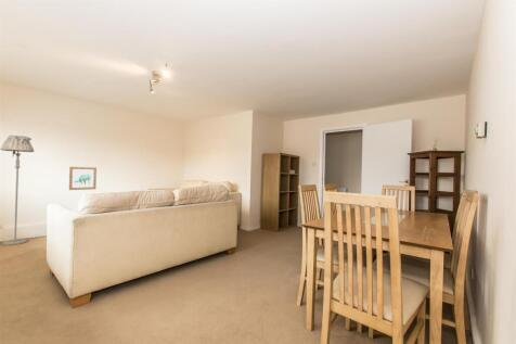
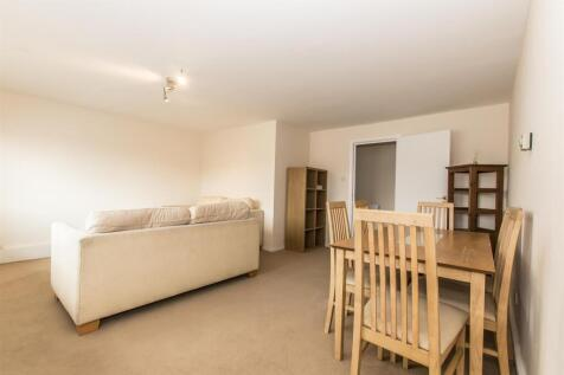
- wall art [68,166,98,191]
- floor lamp [0,135,36,246]
